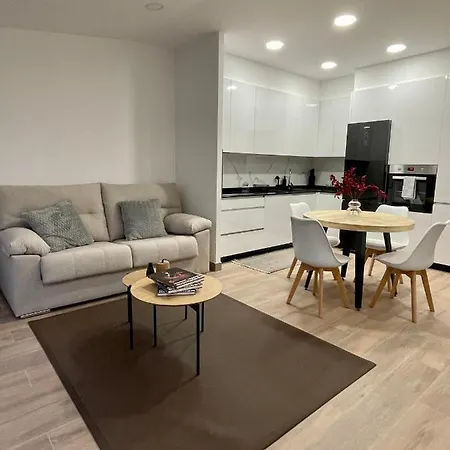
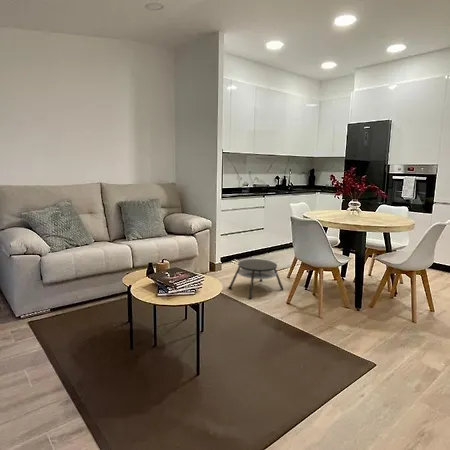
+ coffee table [228,258,285,300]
